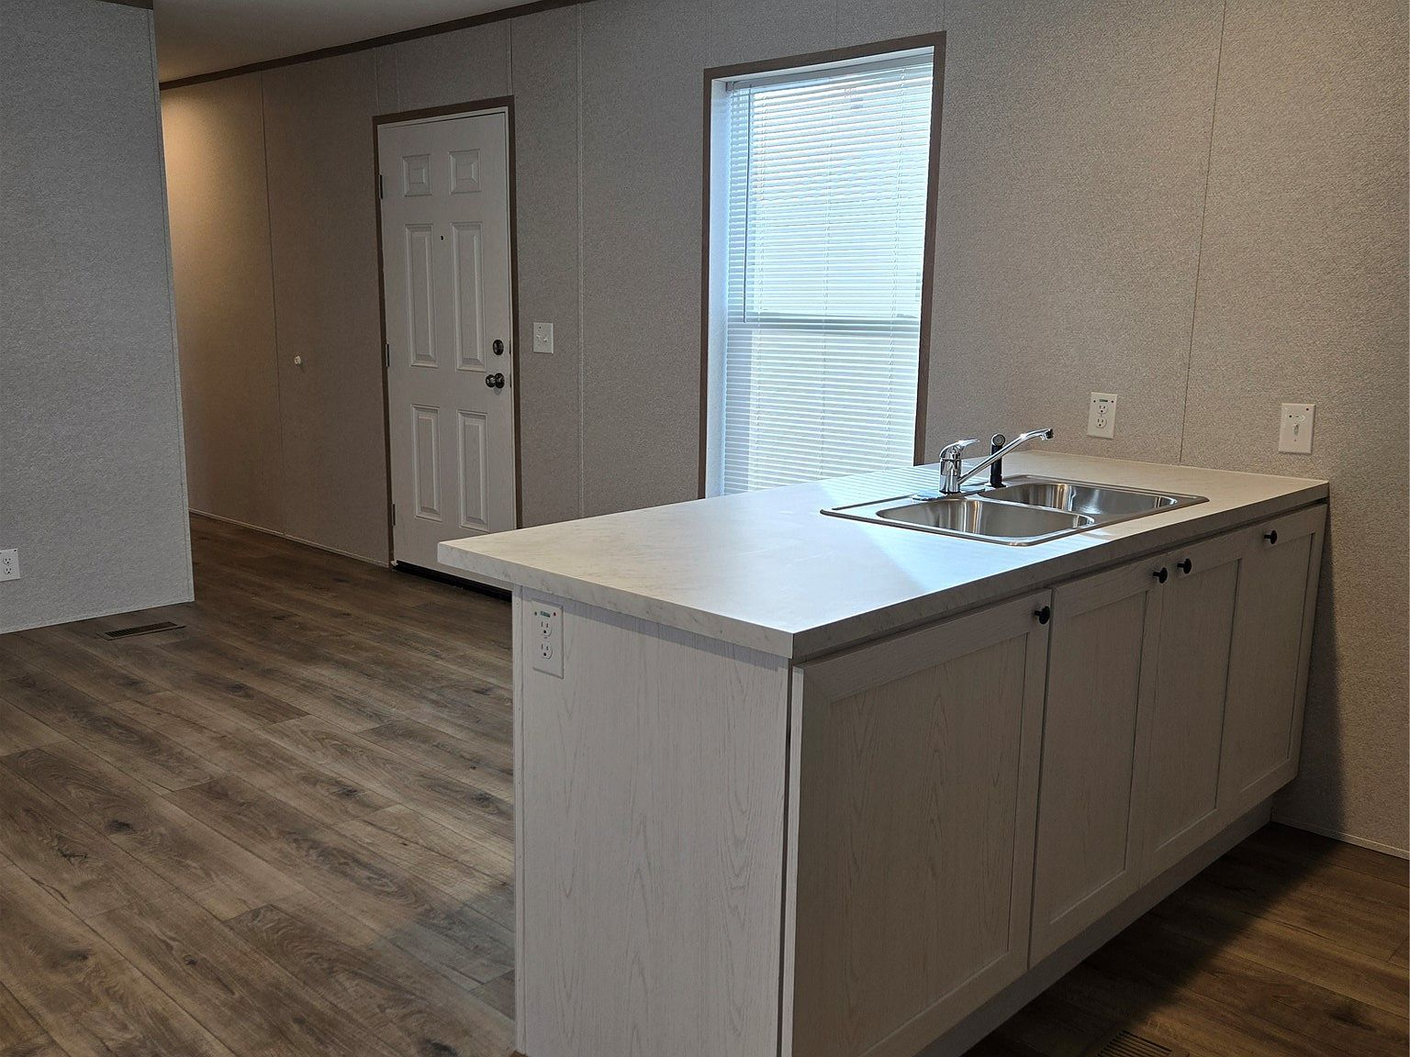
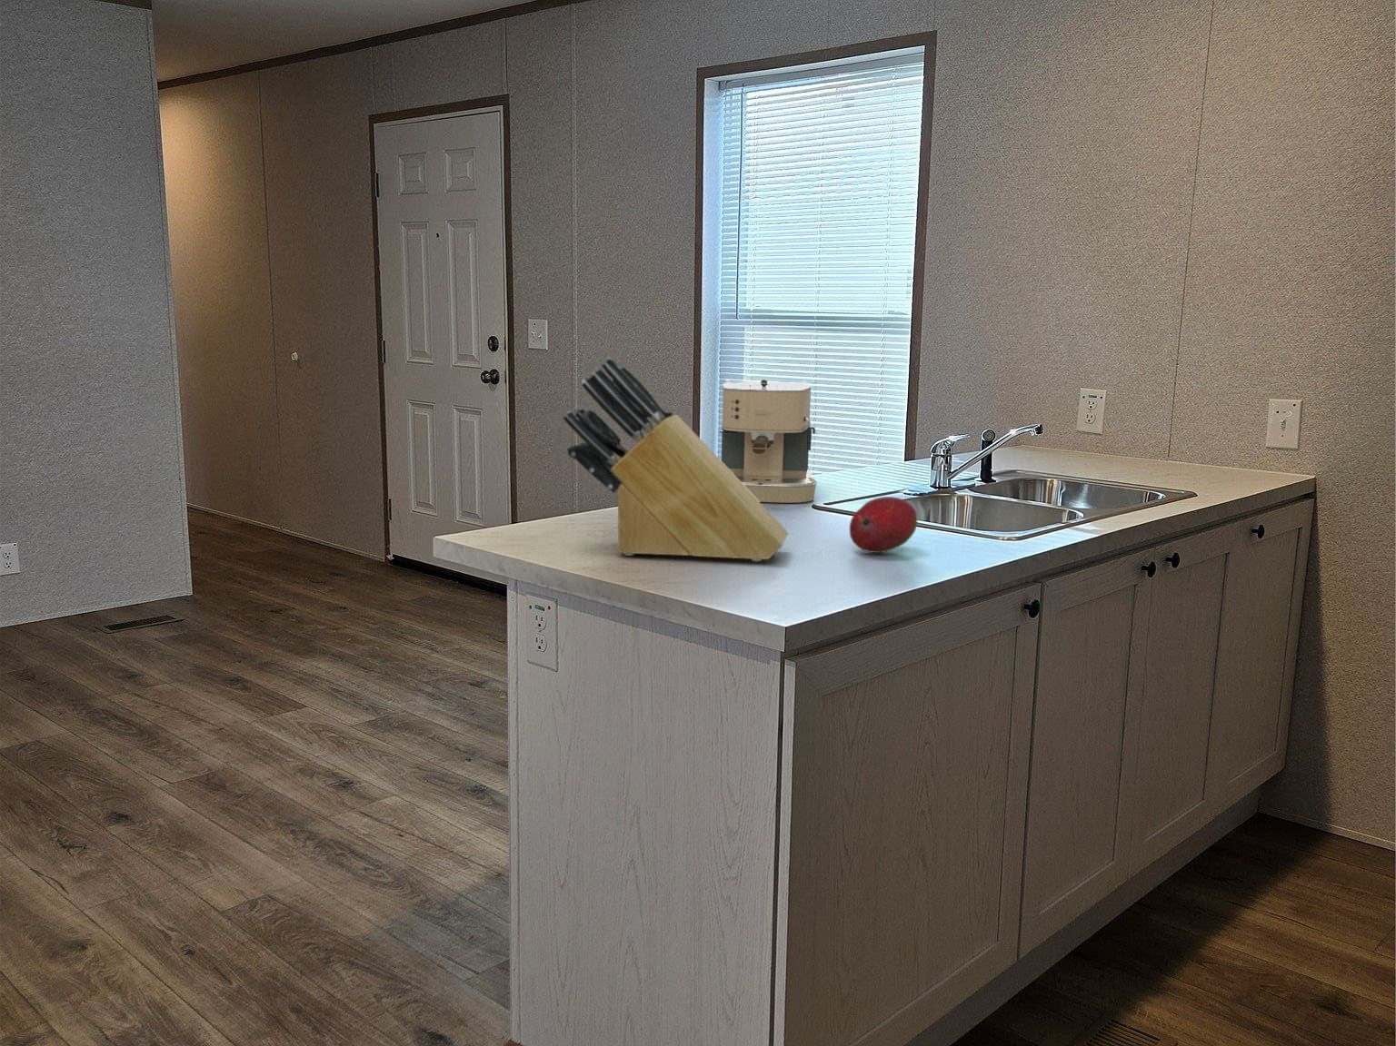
+ knife block [562,357,789,563]
+ coffee maker [718,378,818,504]
+ fruit [849,496,918,554]
